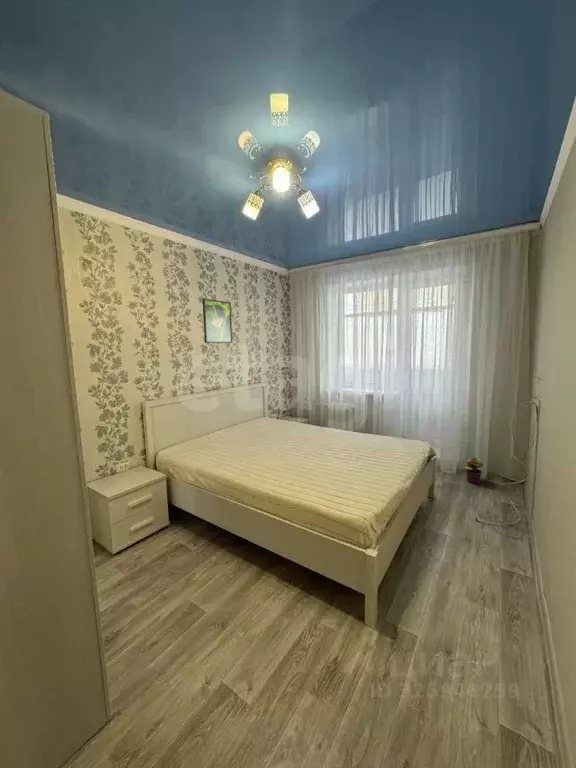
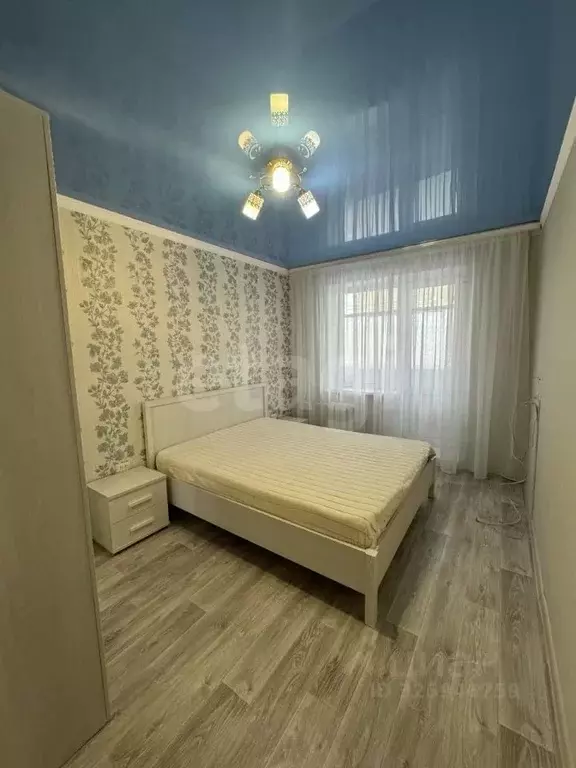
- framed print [202,298,233,344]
- potted plant [462,456,485,484]
